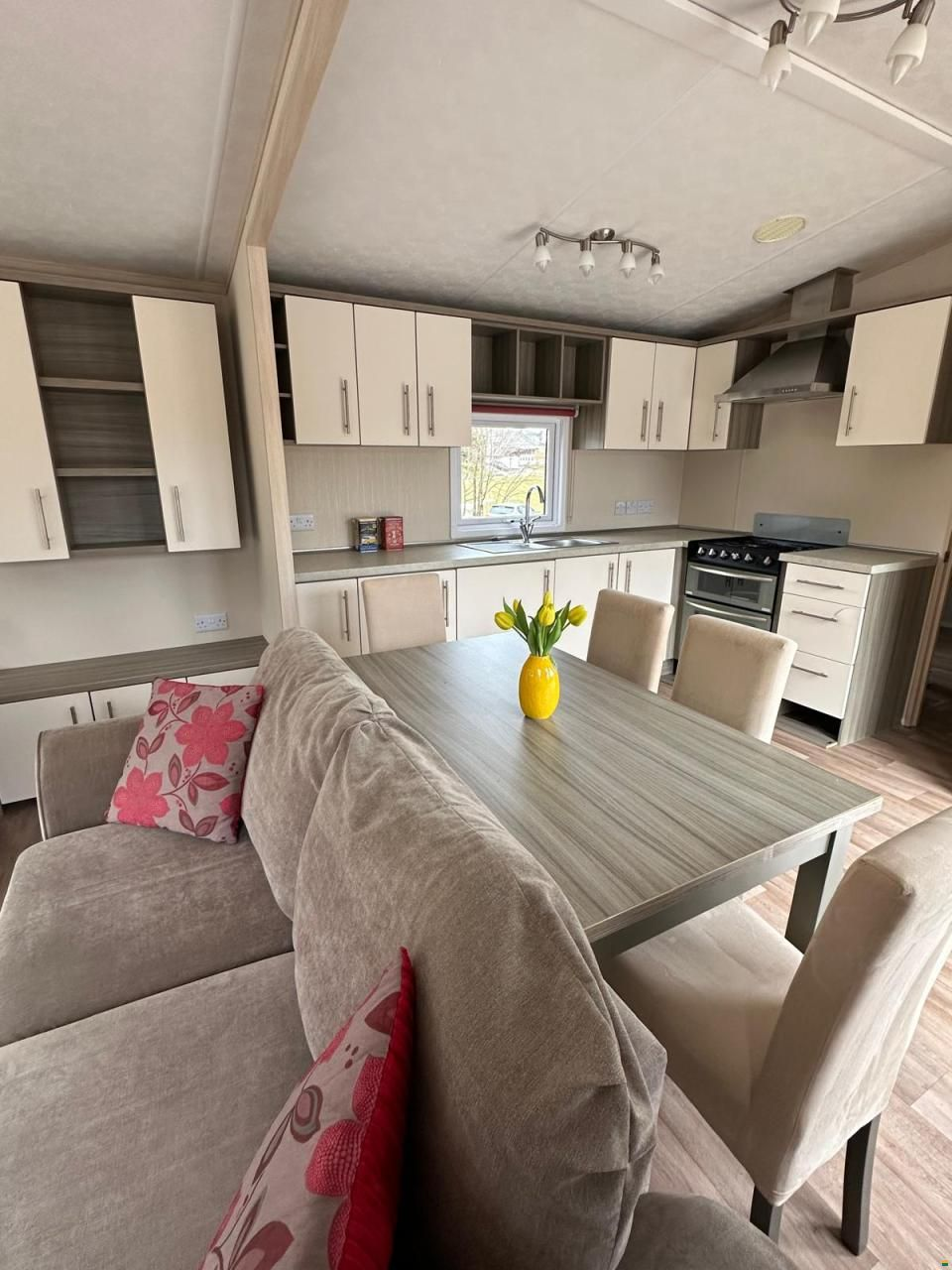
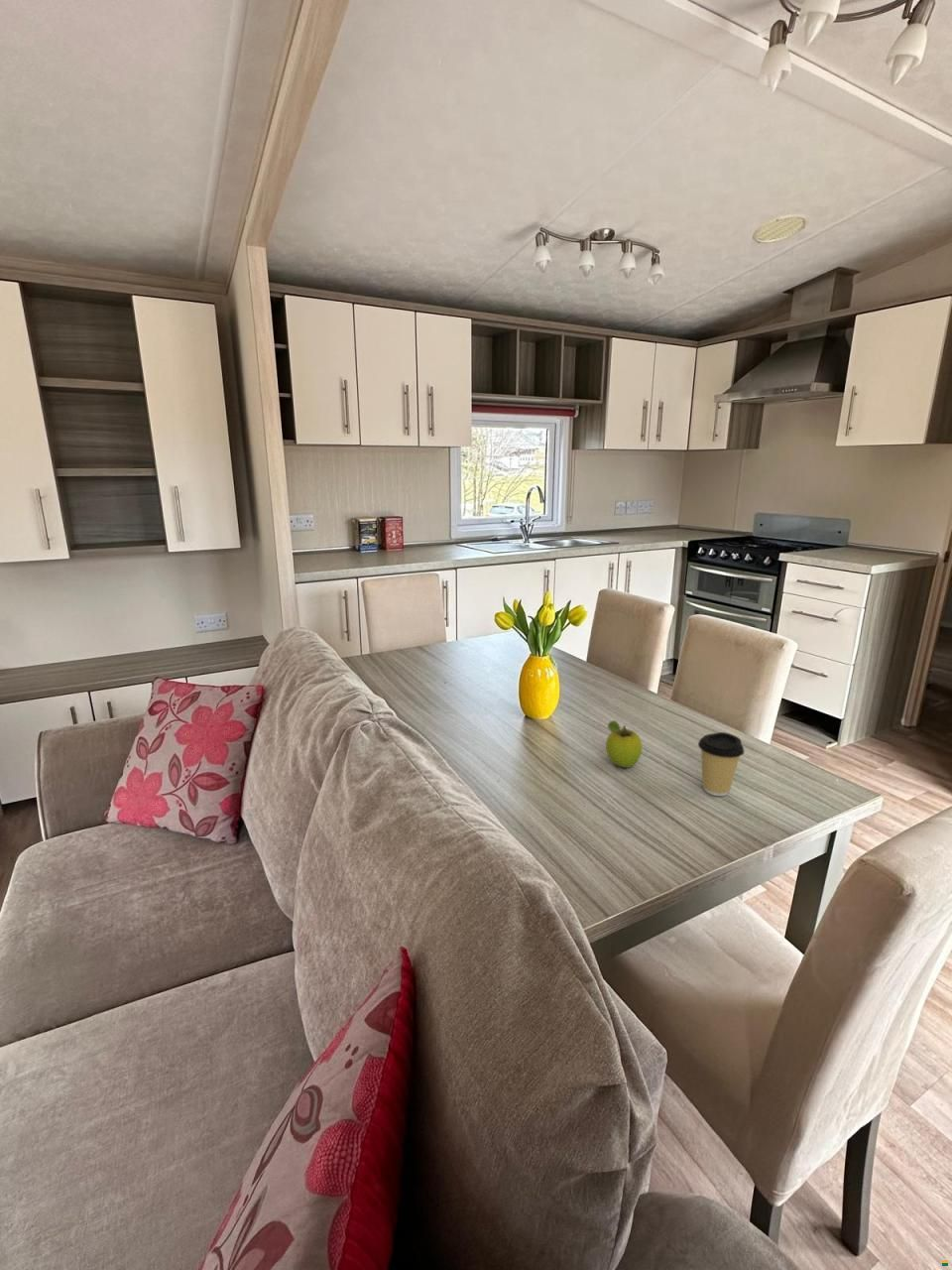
+ fruit [605,719,643,769]
+ coffee cup [697,731,745,797]
